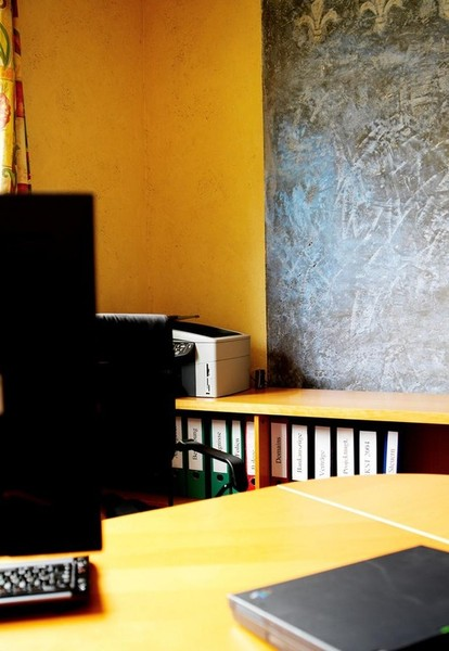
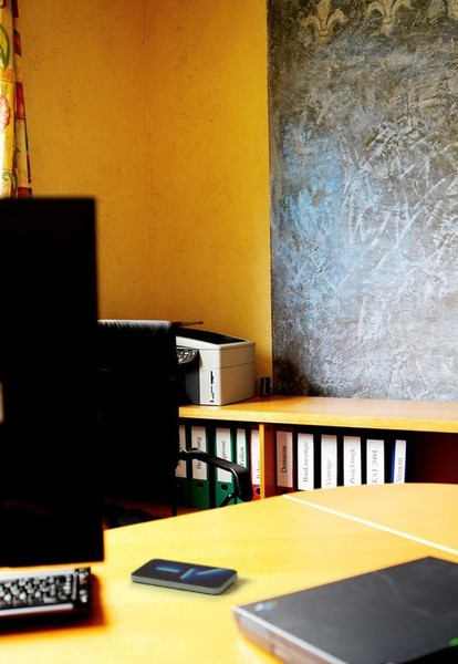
+ smartphone [129,558,239,595]
